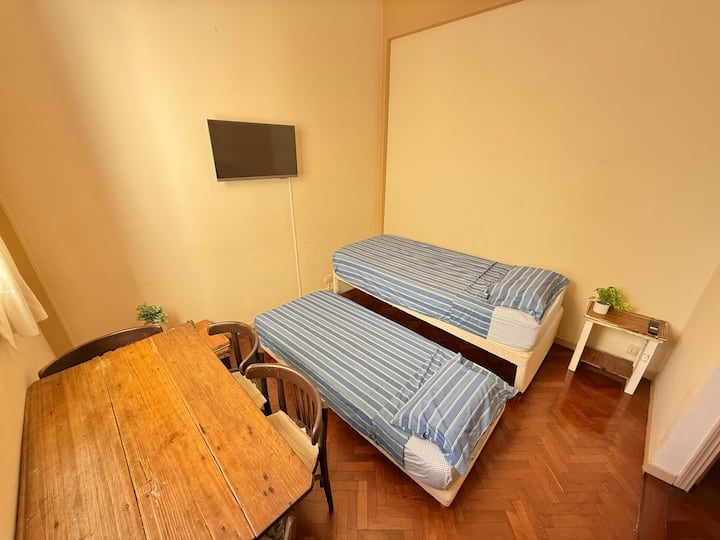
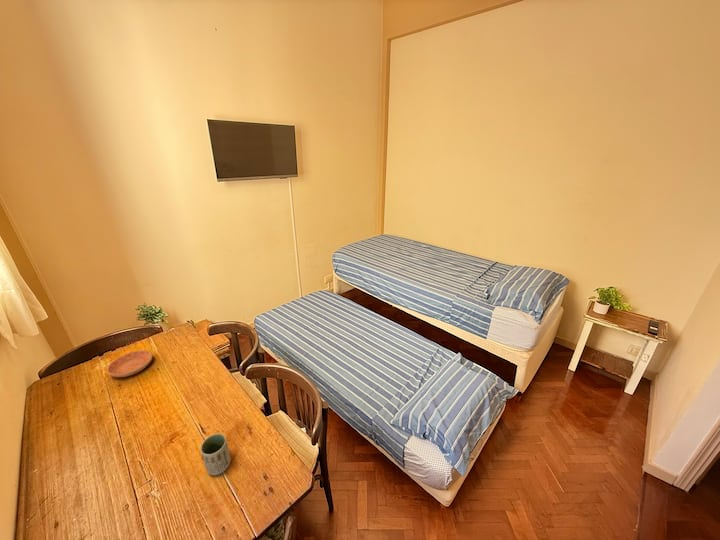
+ cup [200,432,232,476]
+ saucer [106,349,153,378]
